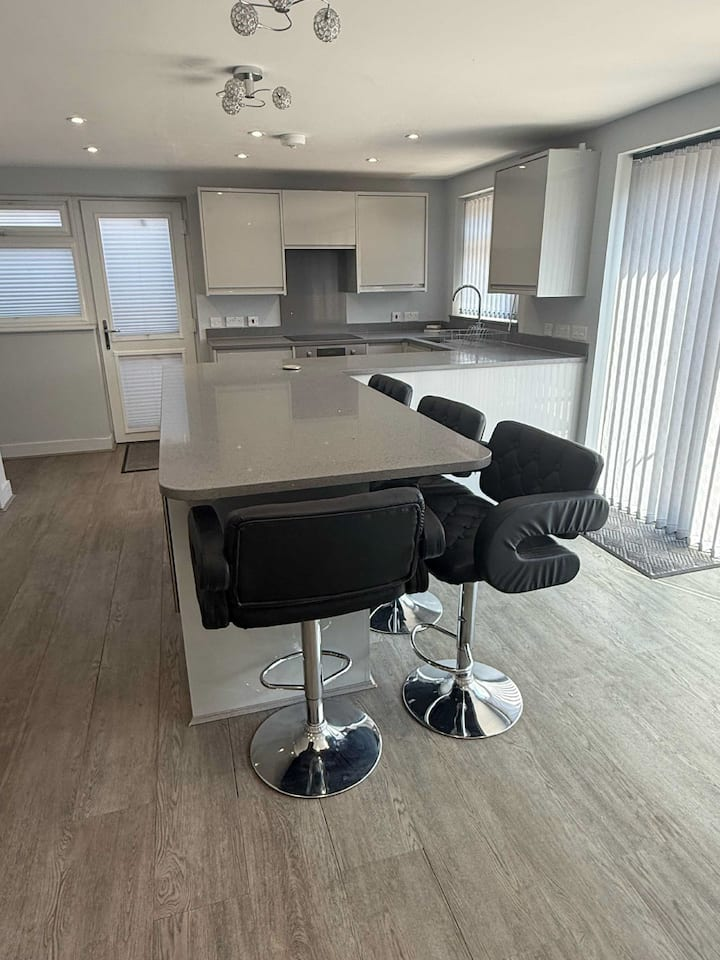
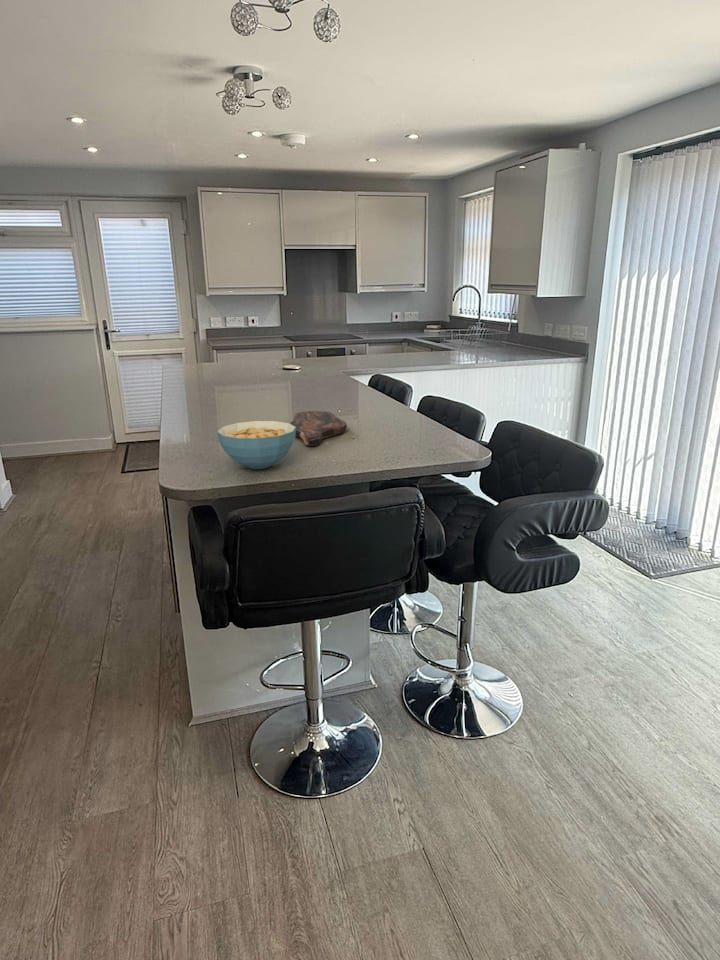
+ cereal bowl [216,420,296,470]
+ cutting board [289,410,348,447]
